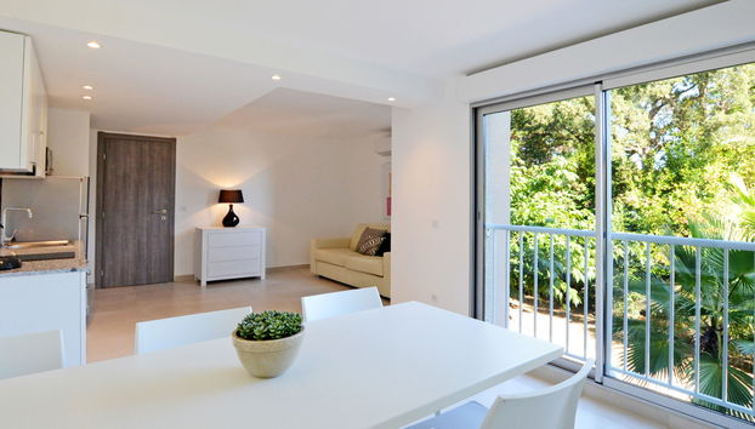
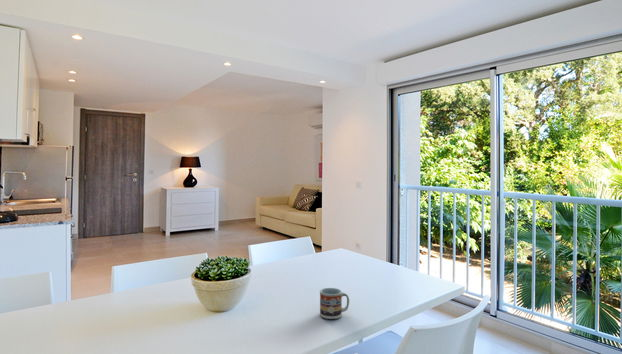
+ cup [319,287,350,320]
